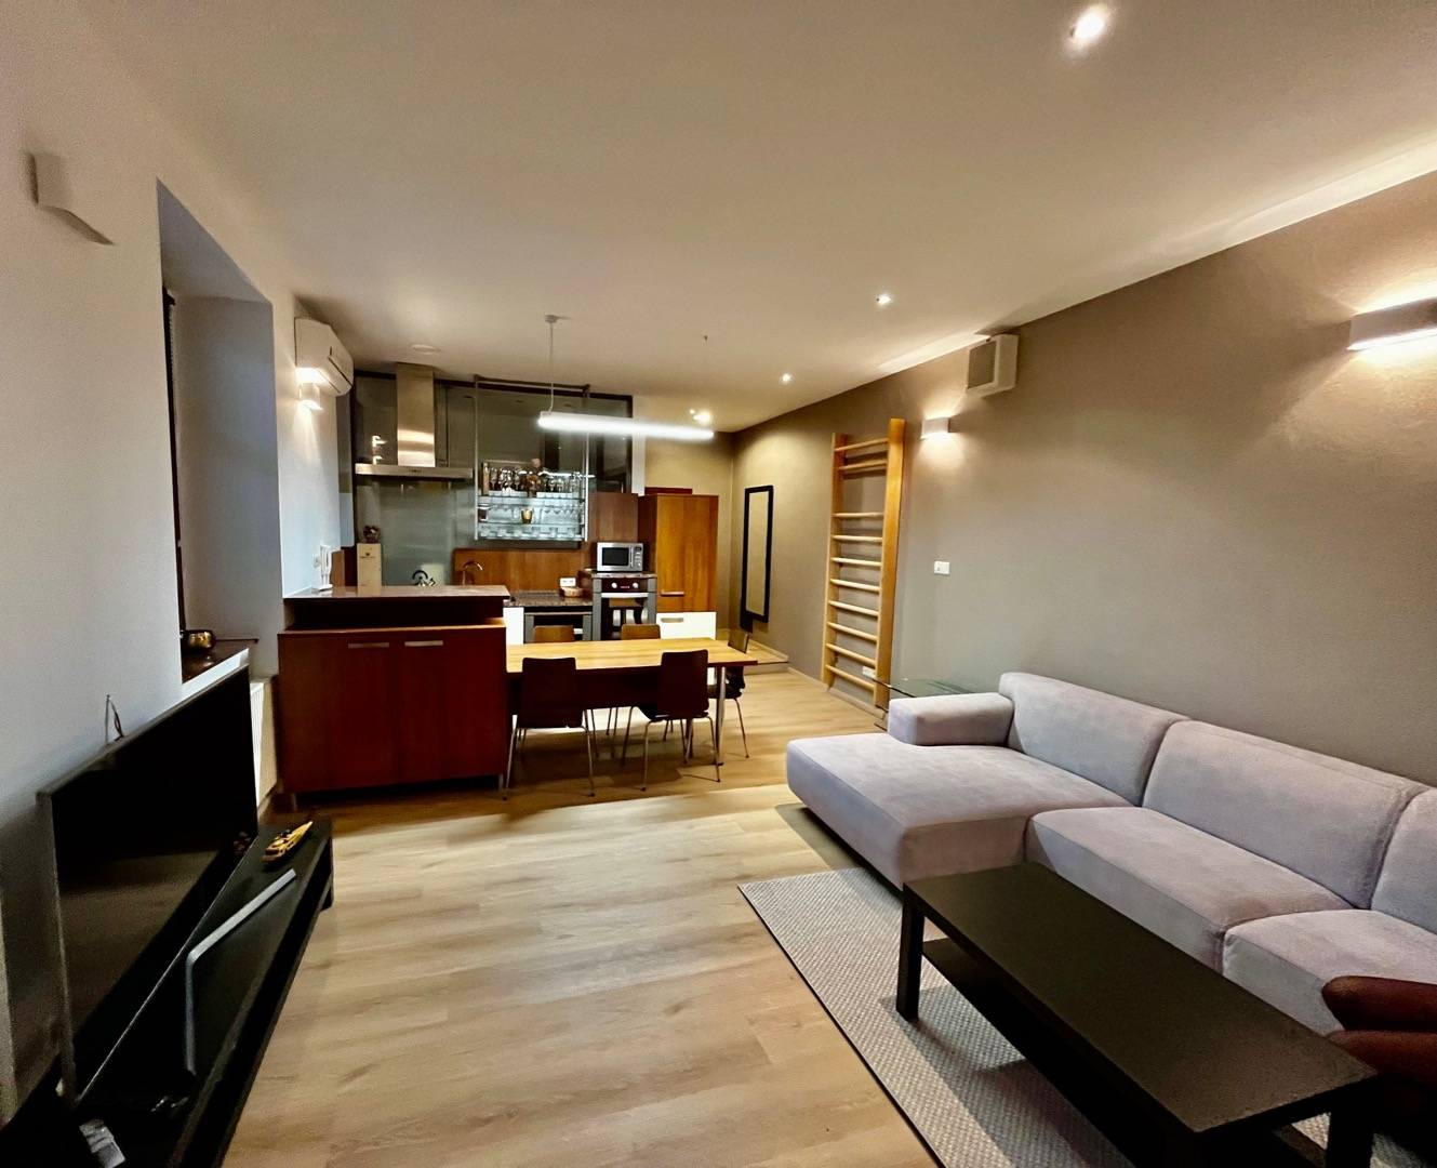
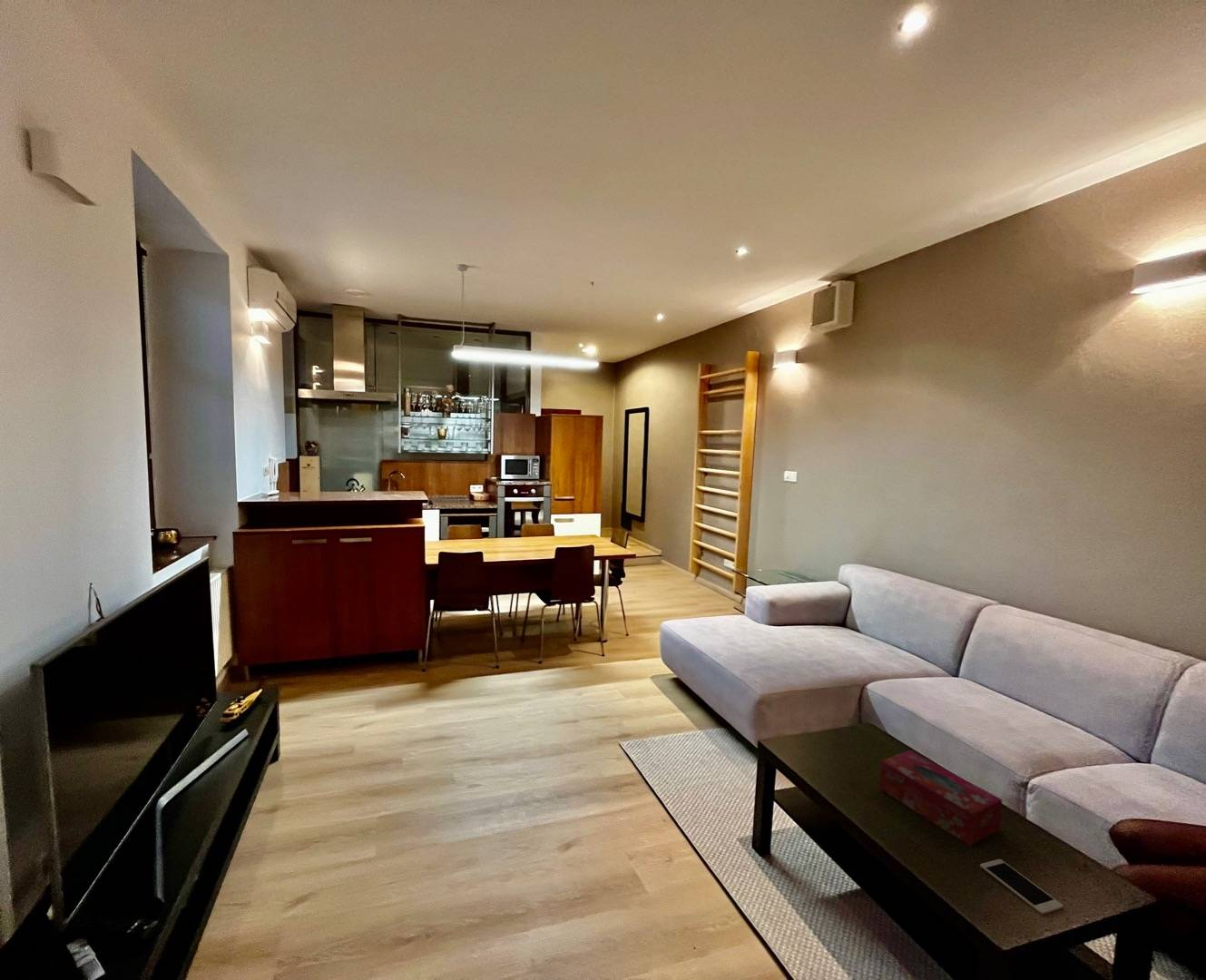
+ tissue box [878,750,1003,847]
+ cell phone [979,858,1064,916]
